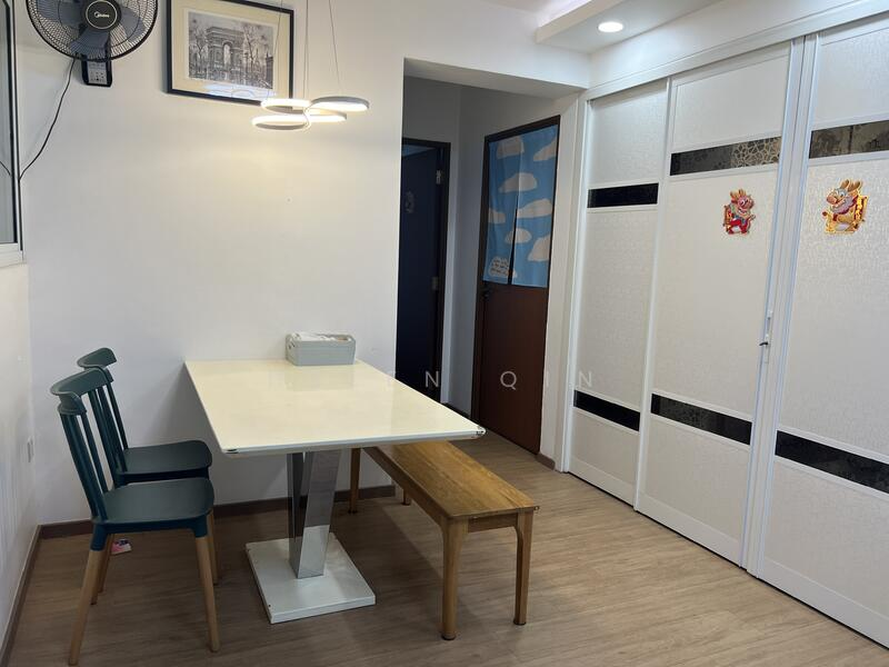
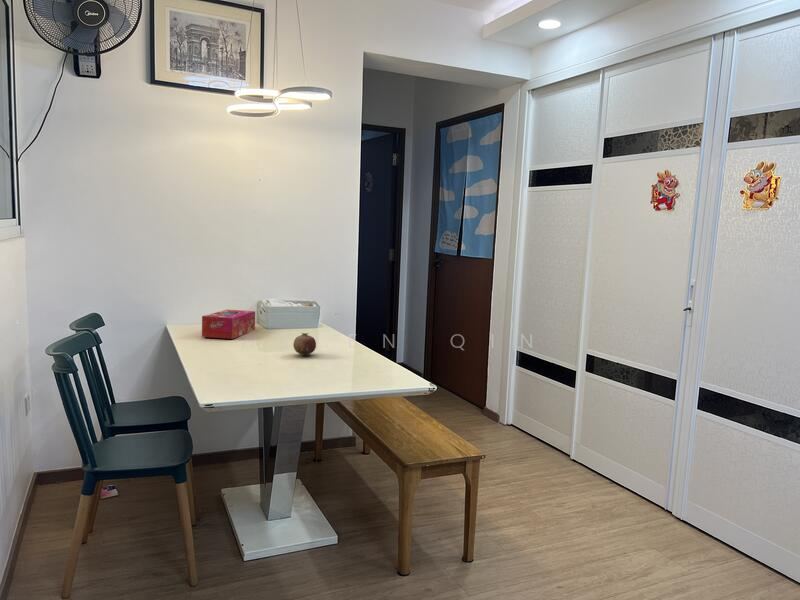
+ fruit [292,332,317,356]
+ tissue box [201,309,256,340]
